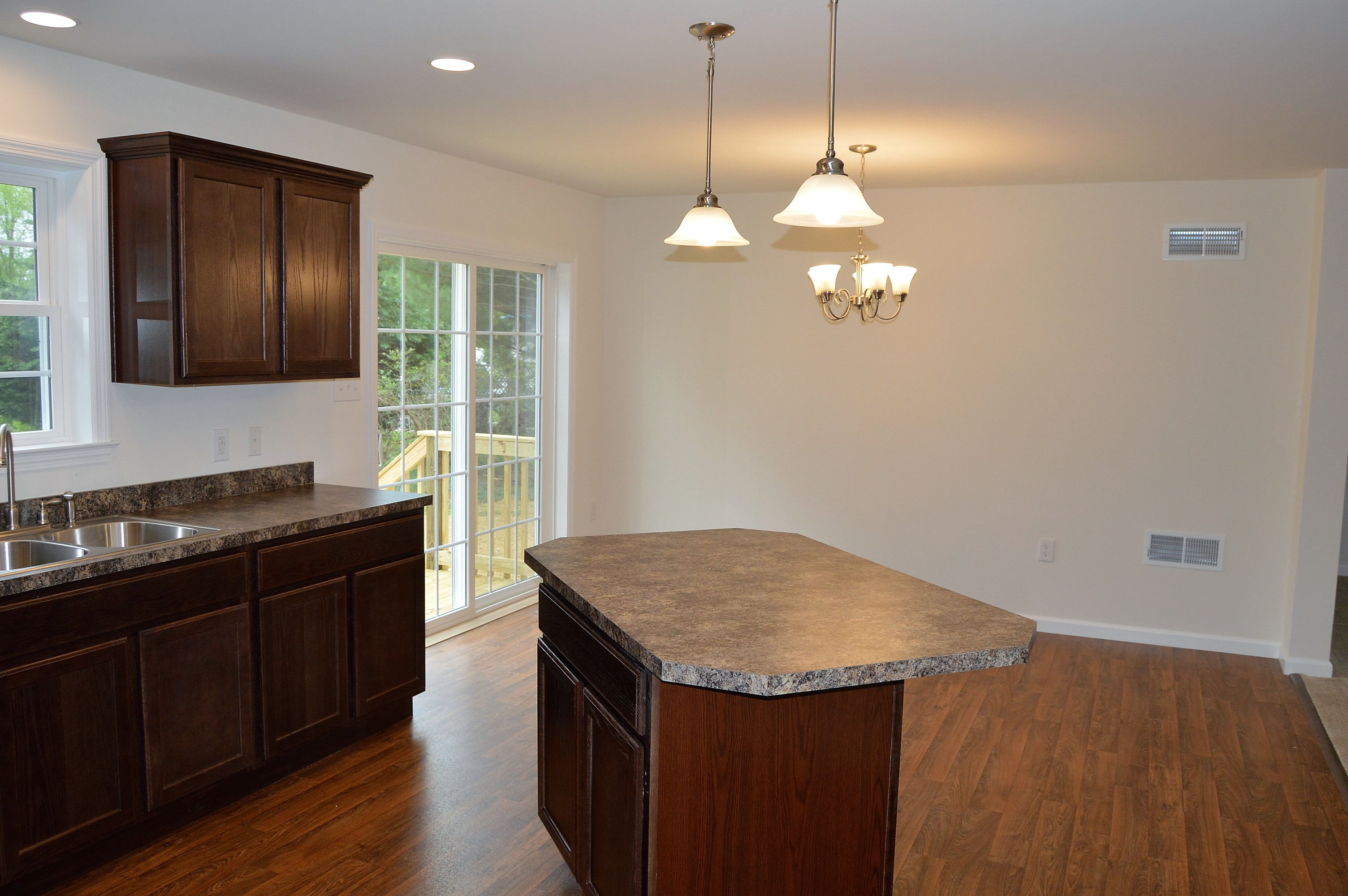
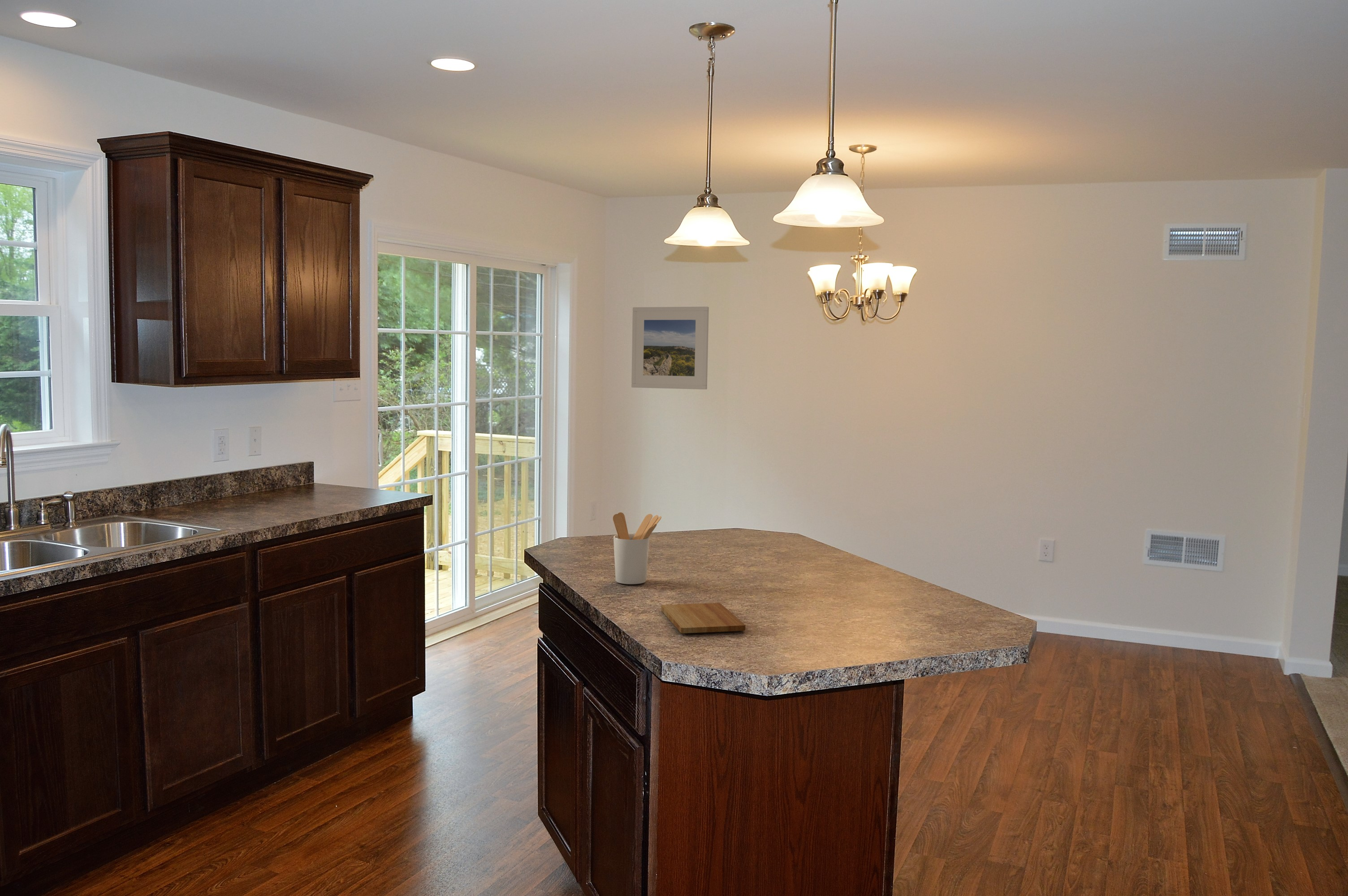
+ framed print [631,306,709,390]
+ cutting board [661,603,746,634]
+ utensil holder [613,512,662,585]
